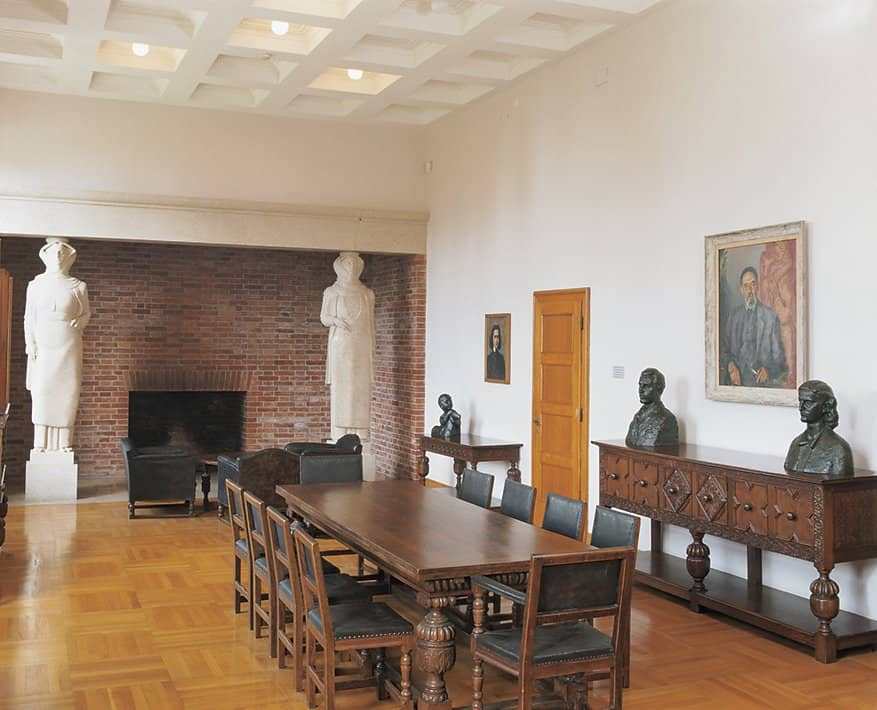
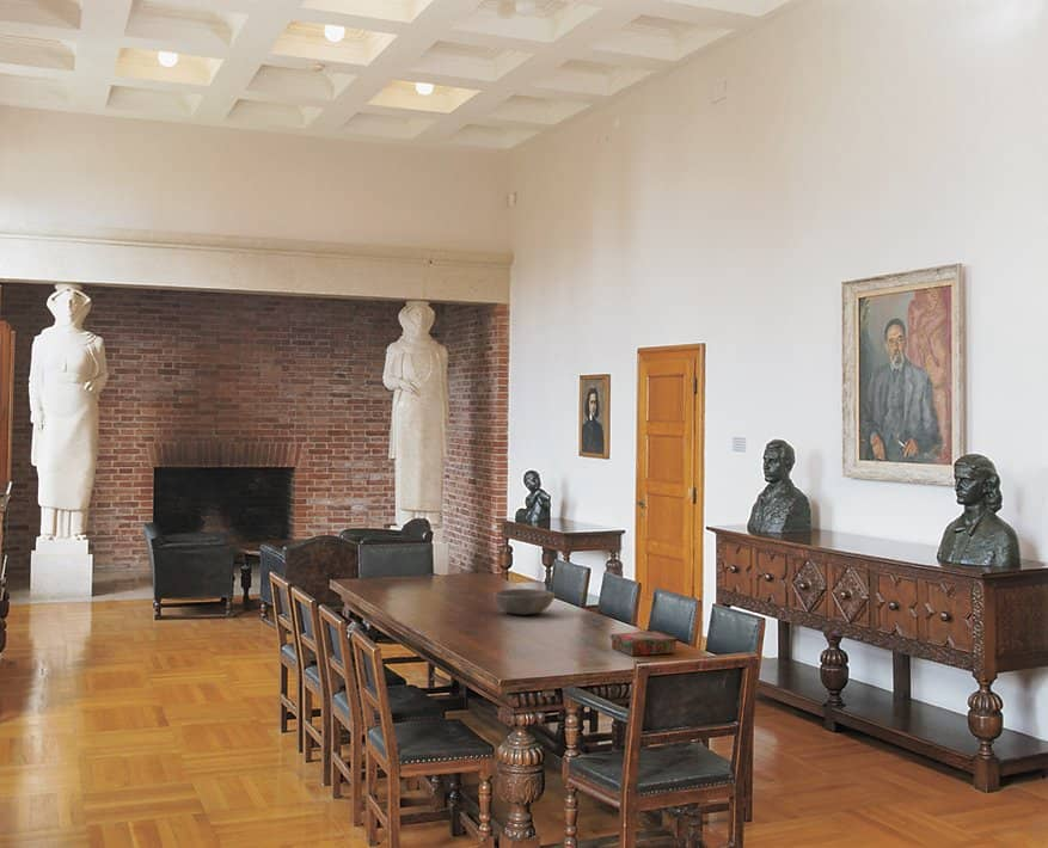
+ bowl [492,588,556,616]
+ book [609,631,678,657]
